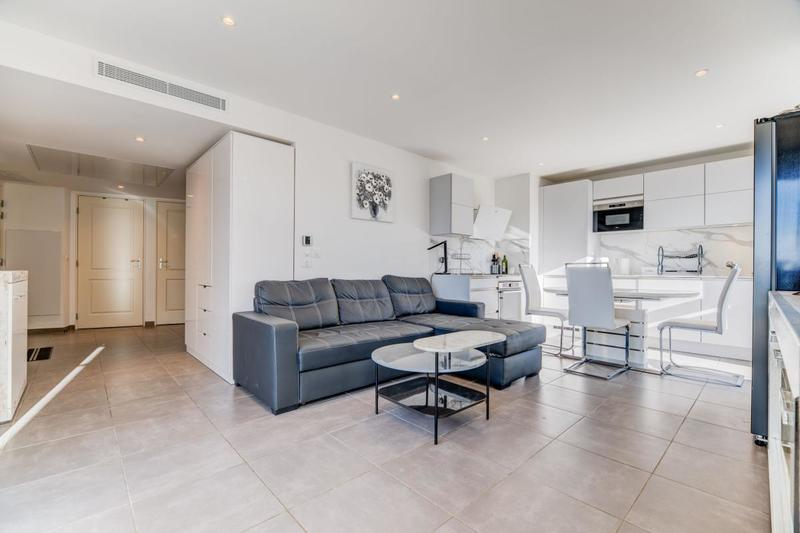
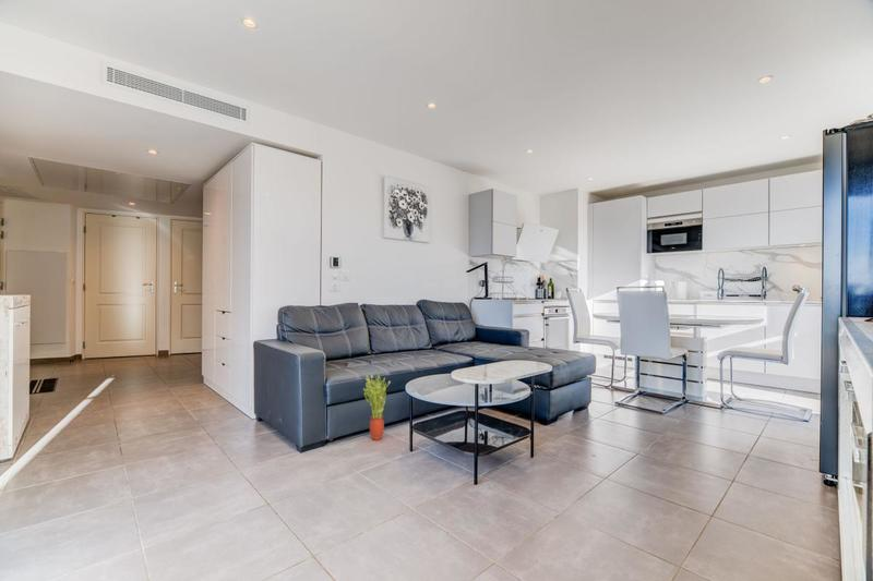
+ potted plant [362,373,392,441]
